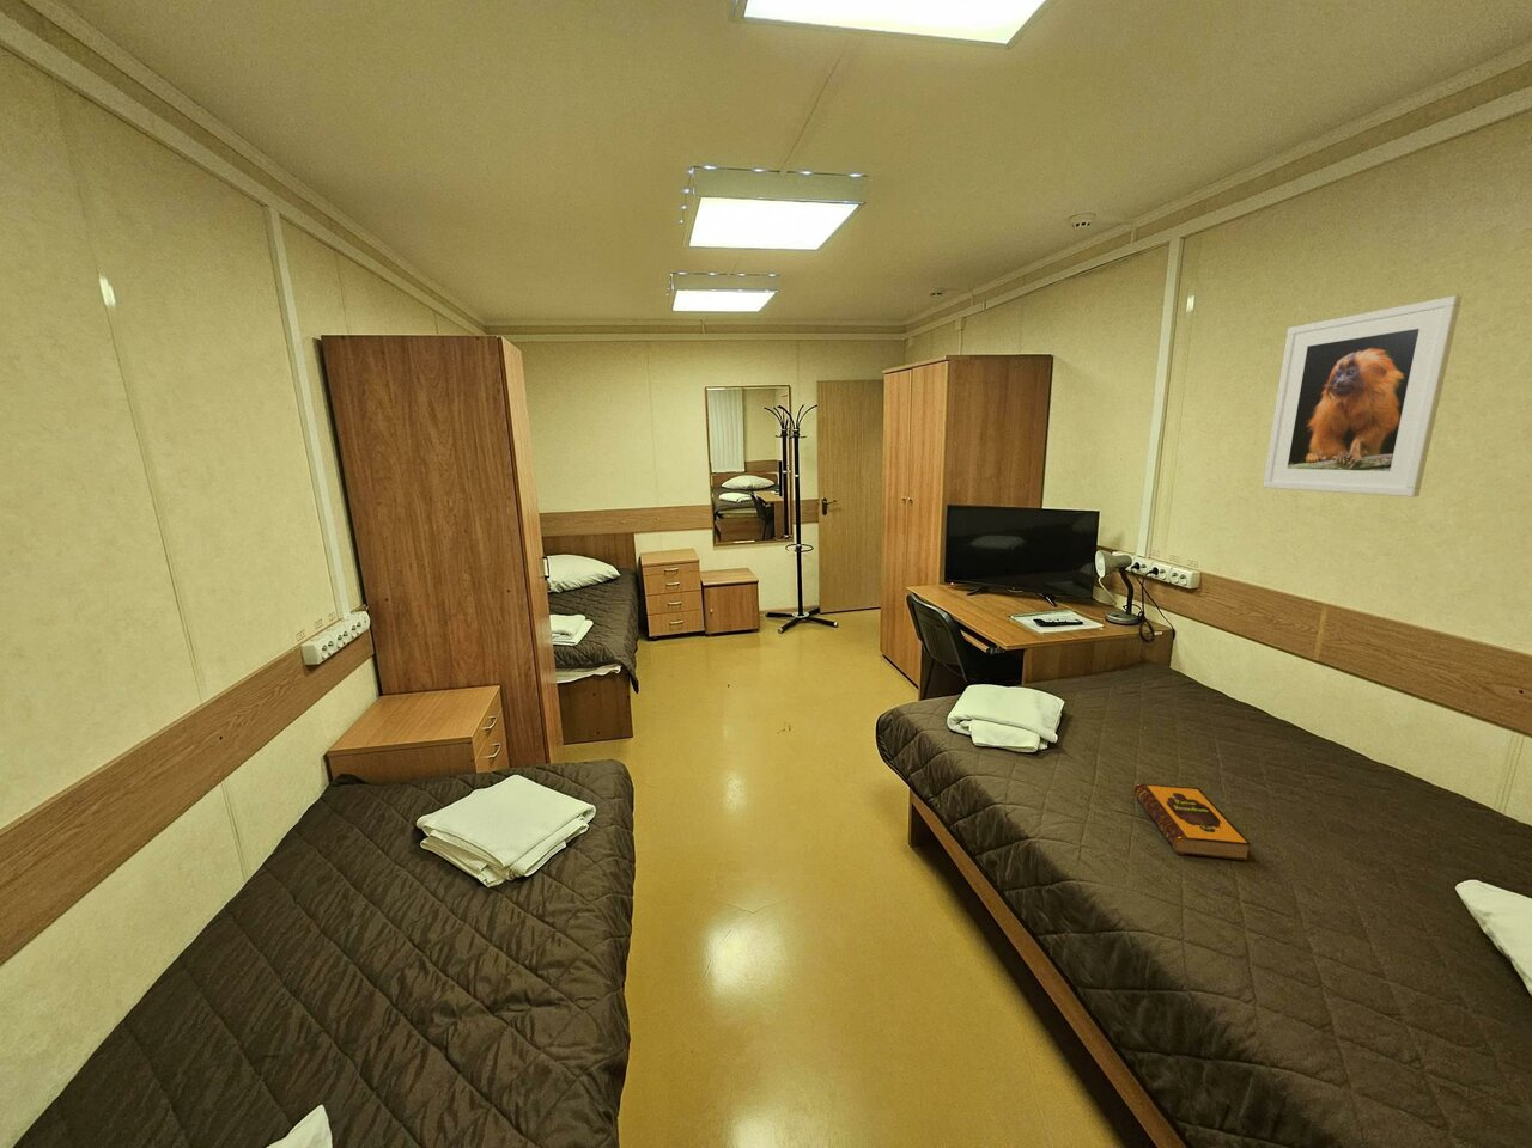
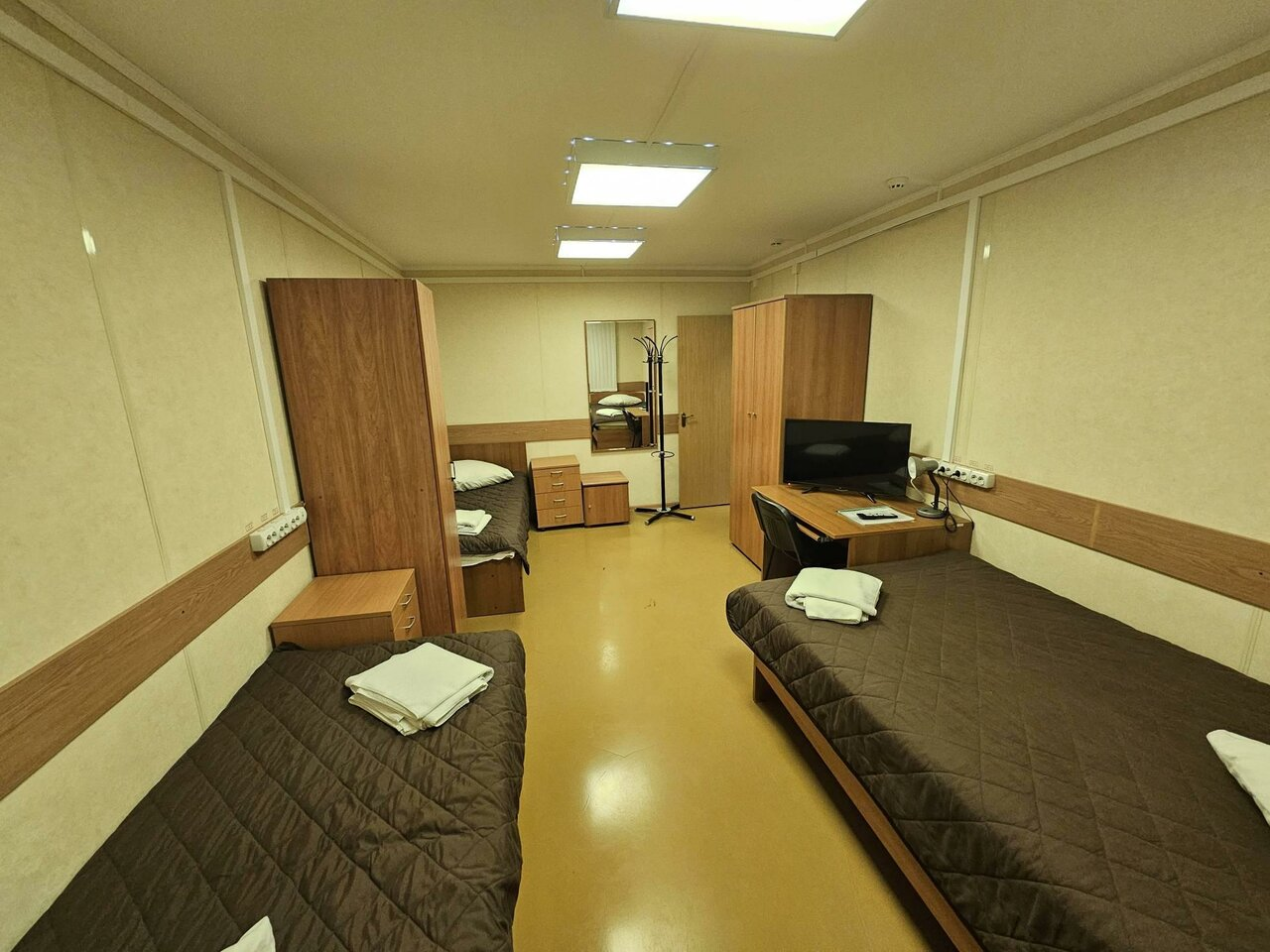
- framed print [1262,294,1462,498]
- hardback book [1133,783,1252,861]
